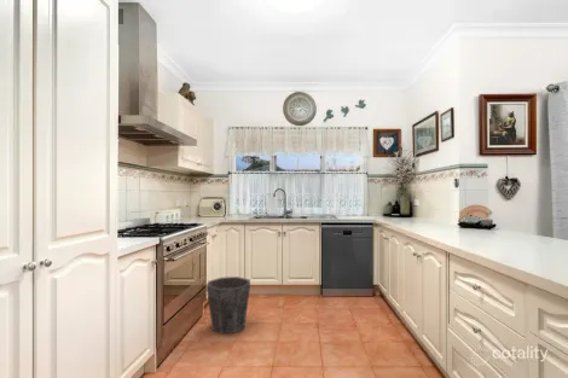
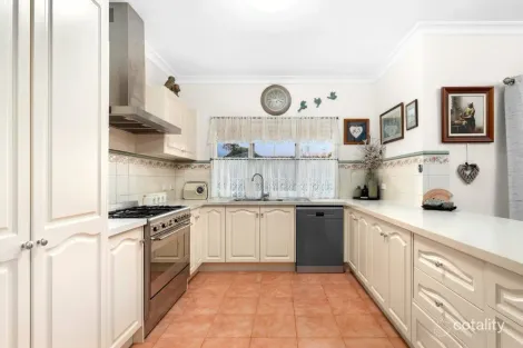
- waste bin [205,275,251,335]
